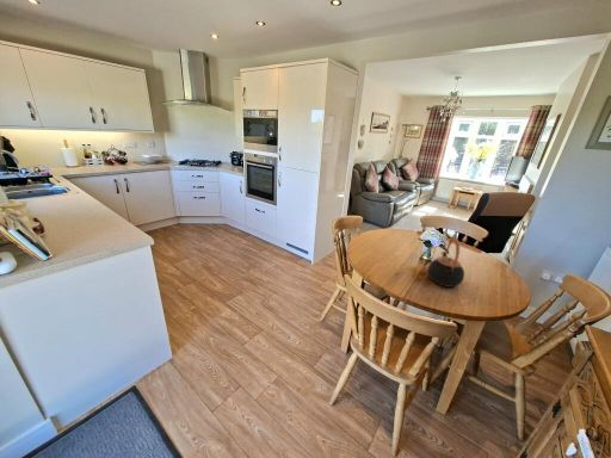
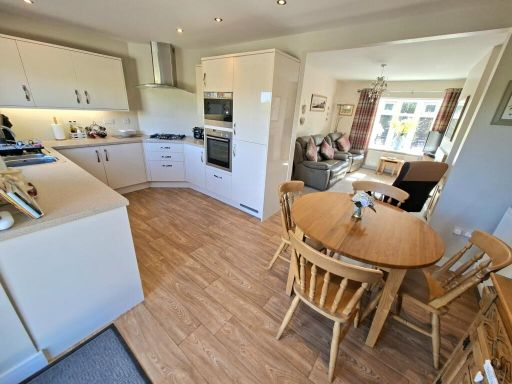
- teapot [426,236,465,289]
